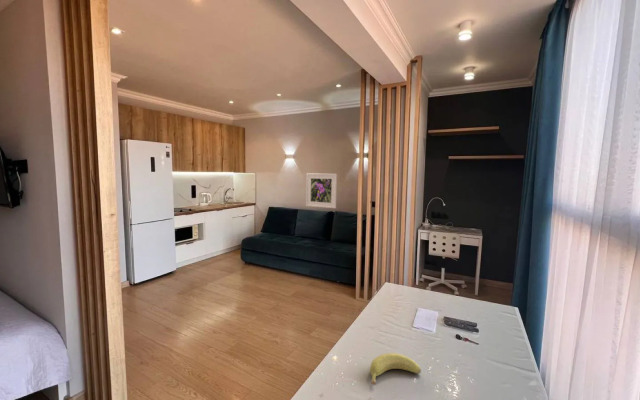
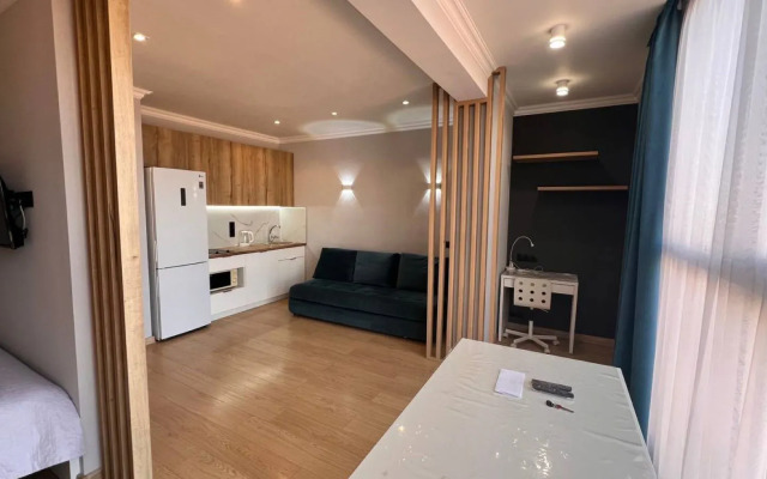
- banana [369,352,422,386]
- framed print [305,172,338,209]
